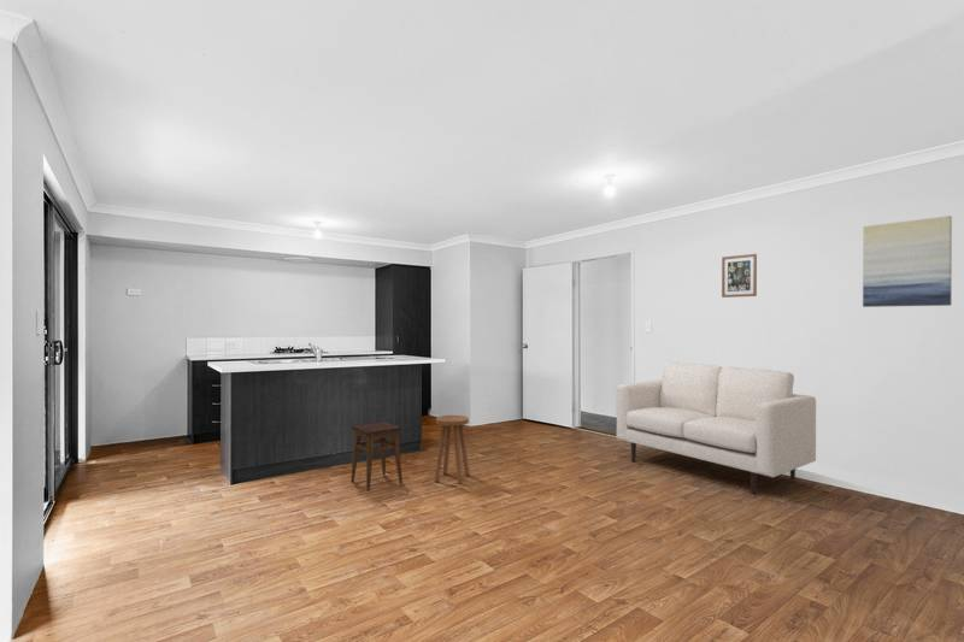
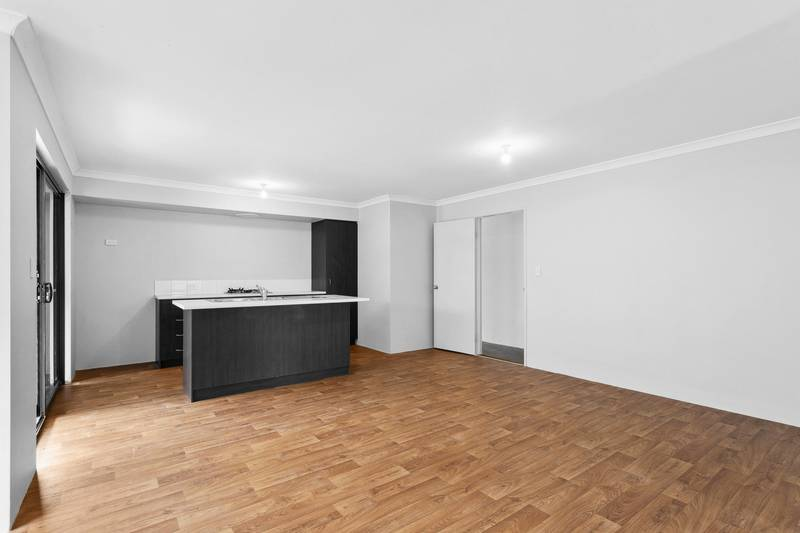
- stool [349,420,404,491]
- sofa [616,361,817,496]
- wall art [721,253,758,299]
- stool [433,414,471,485]
- wall art [862,214,953,308]
